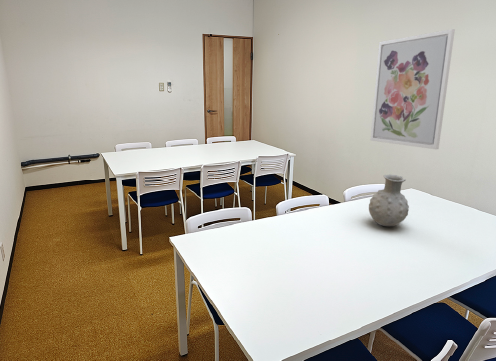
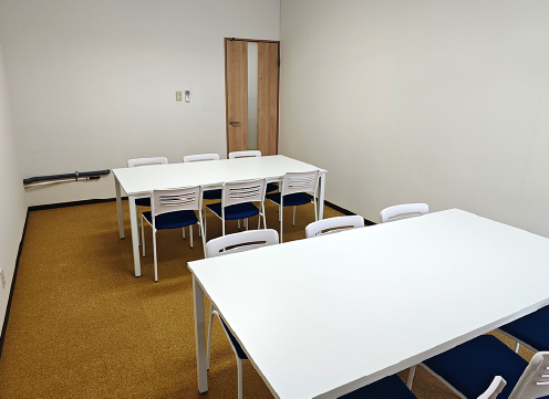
- wall art [370,28,456,150]
- vase [368,173,410,227]
